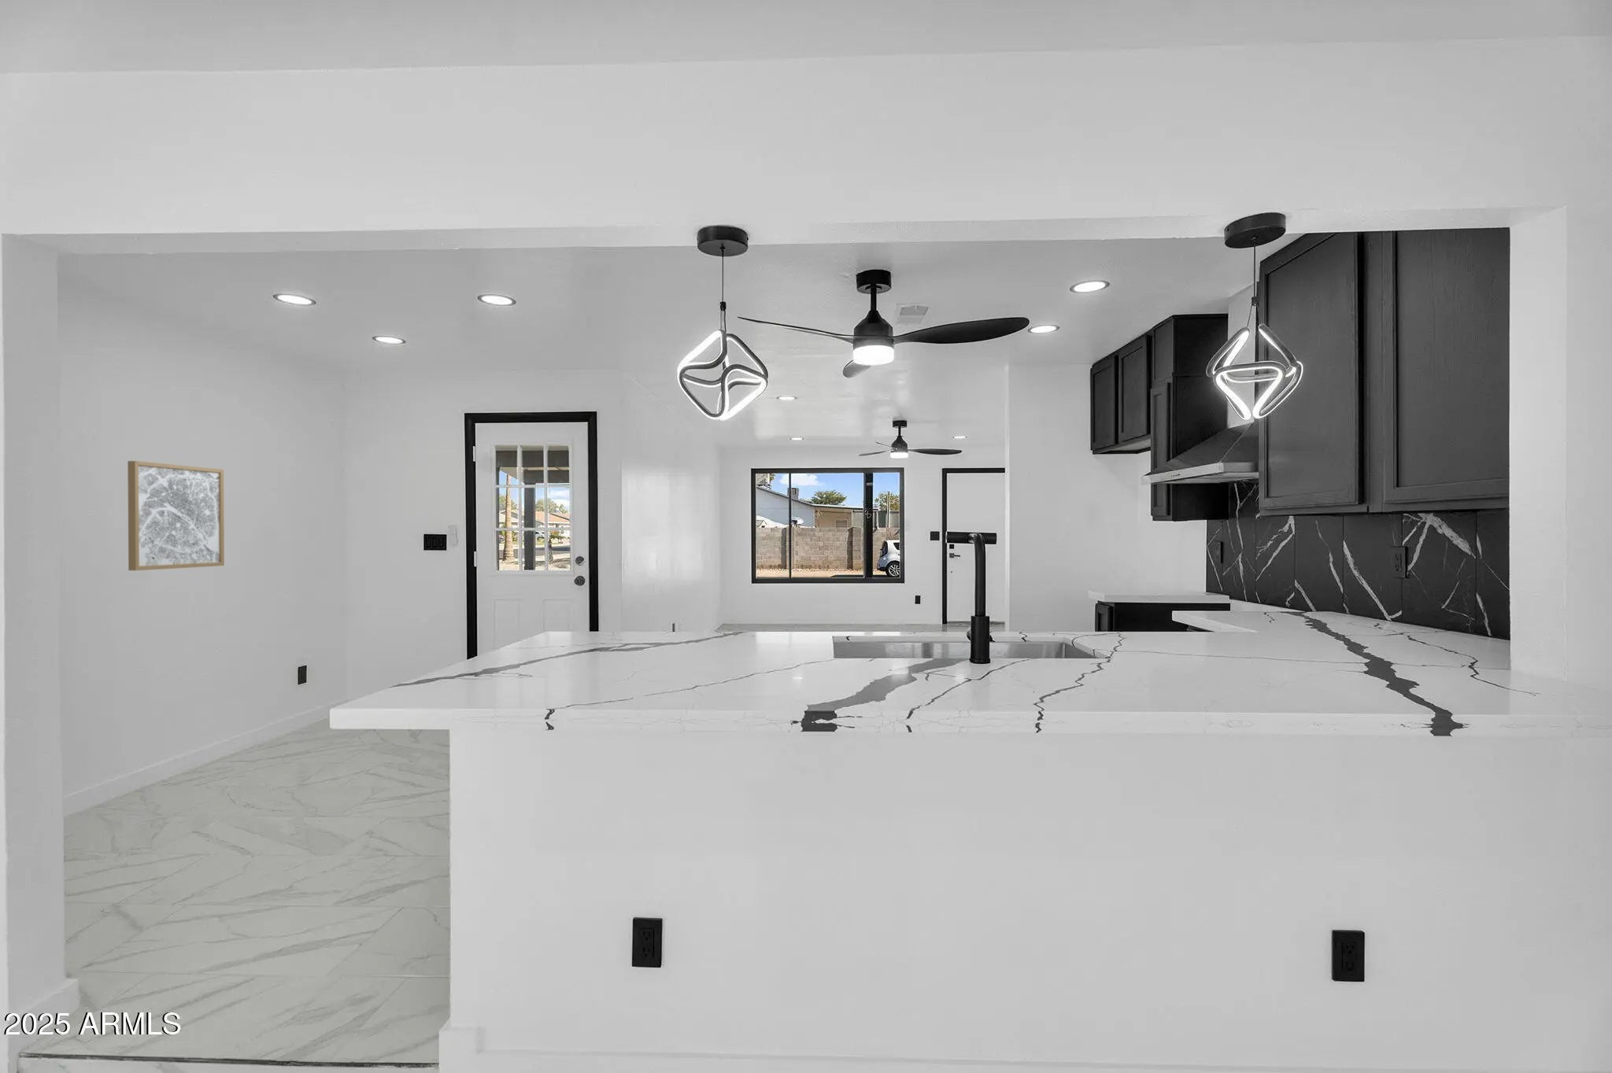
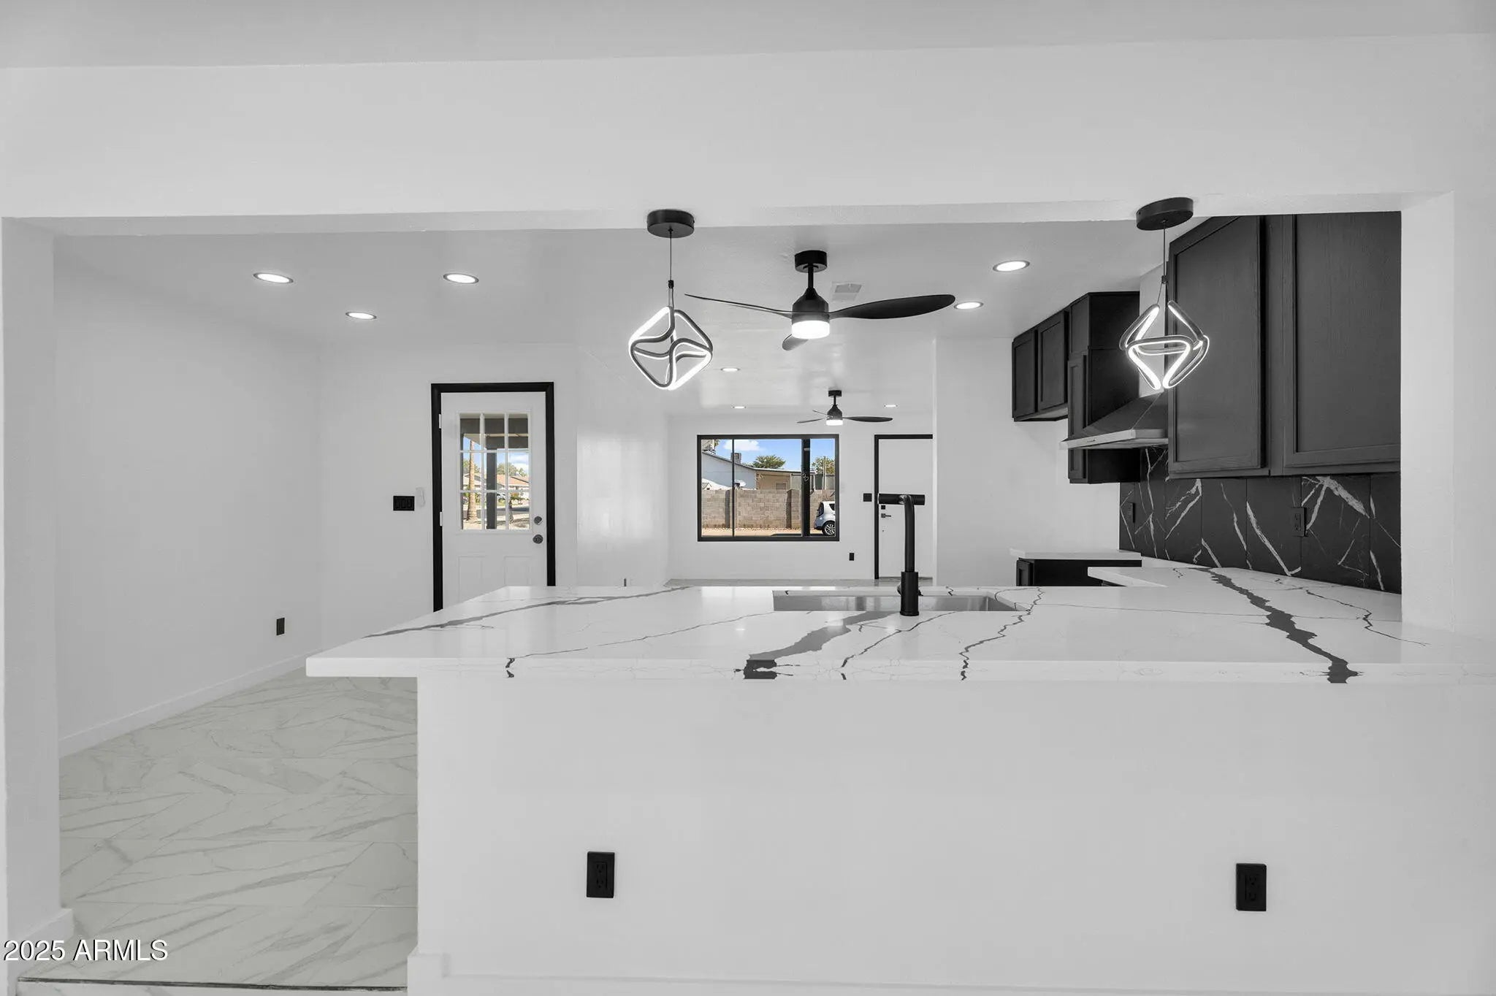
- wall art [127,460,225,571]
